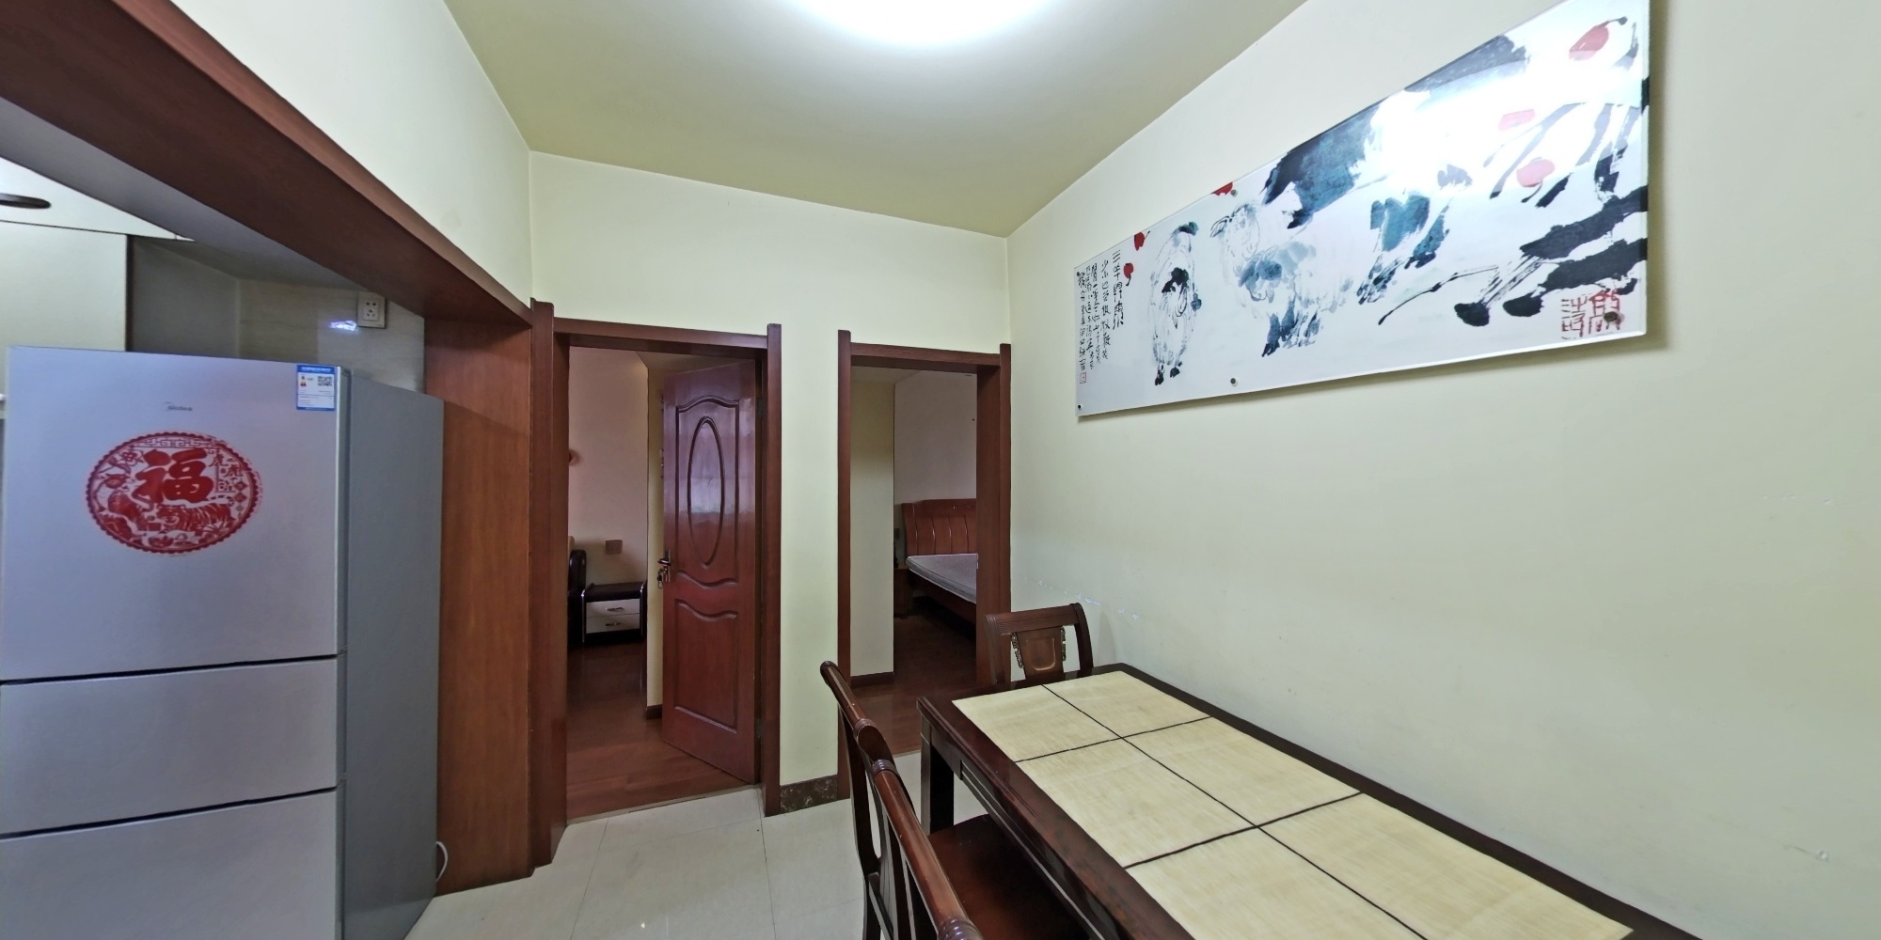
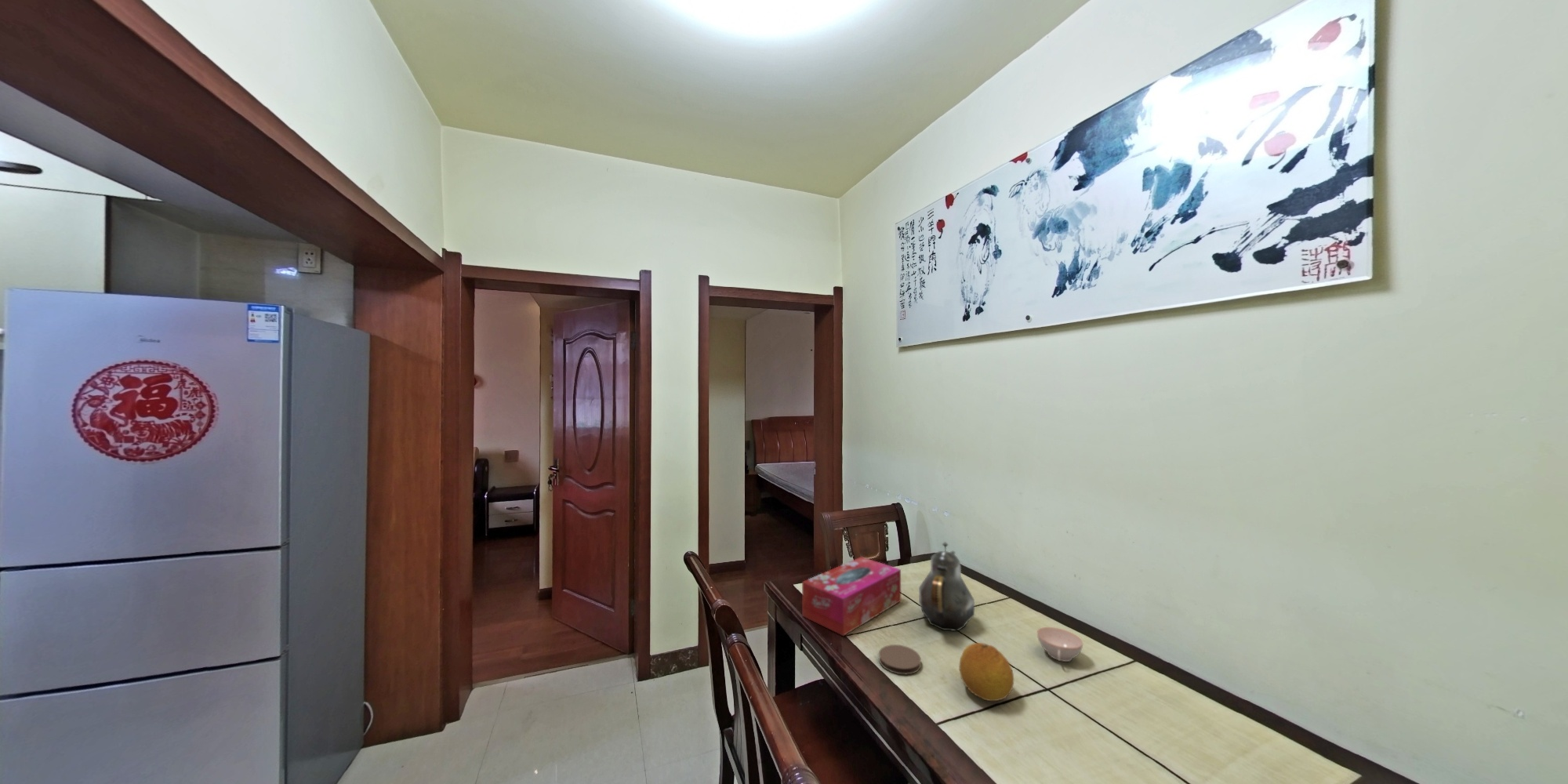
+ teacup [1036,626,1083,662]
+ teapot [918,541,975,632]
+ tissue box [801,556,902,637]
+ fruit [958,642,1014,702]
+ coaster [878,644,922,675]
